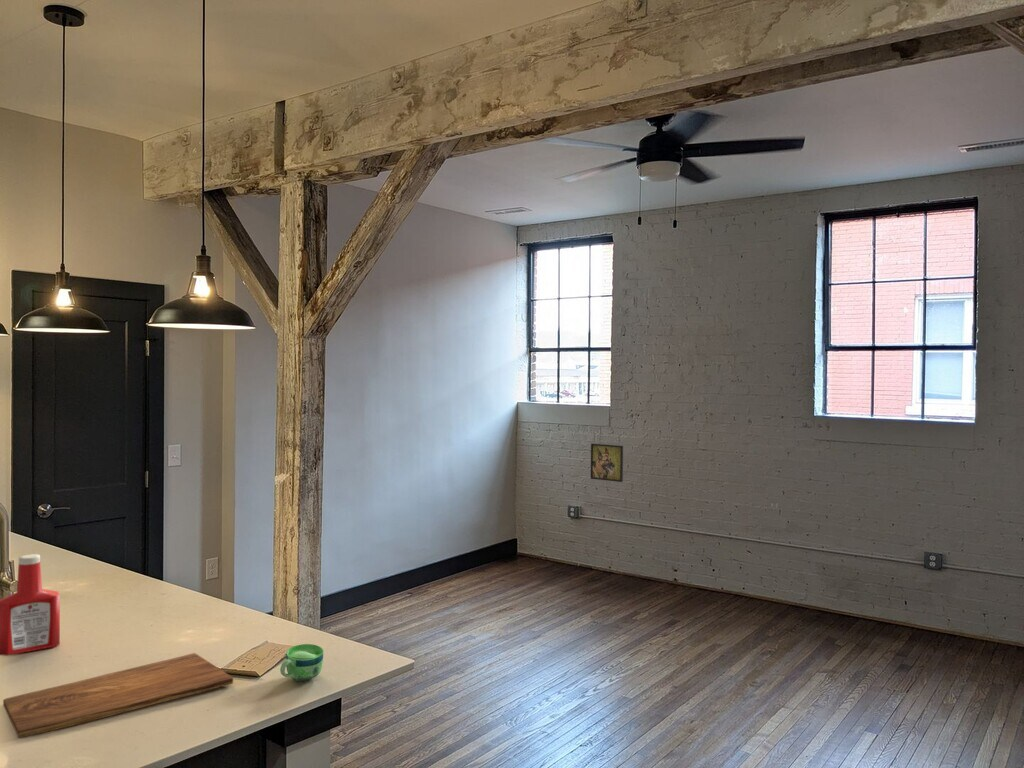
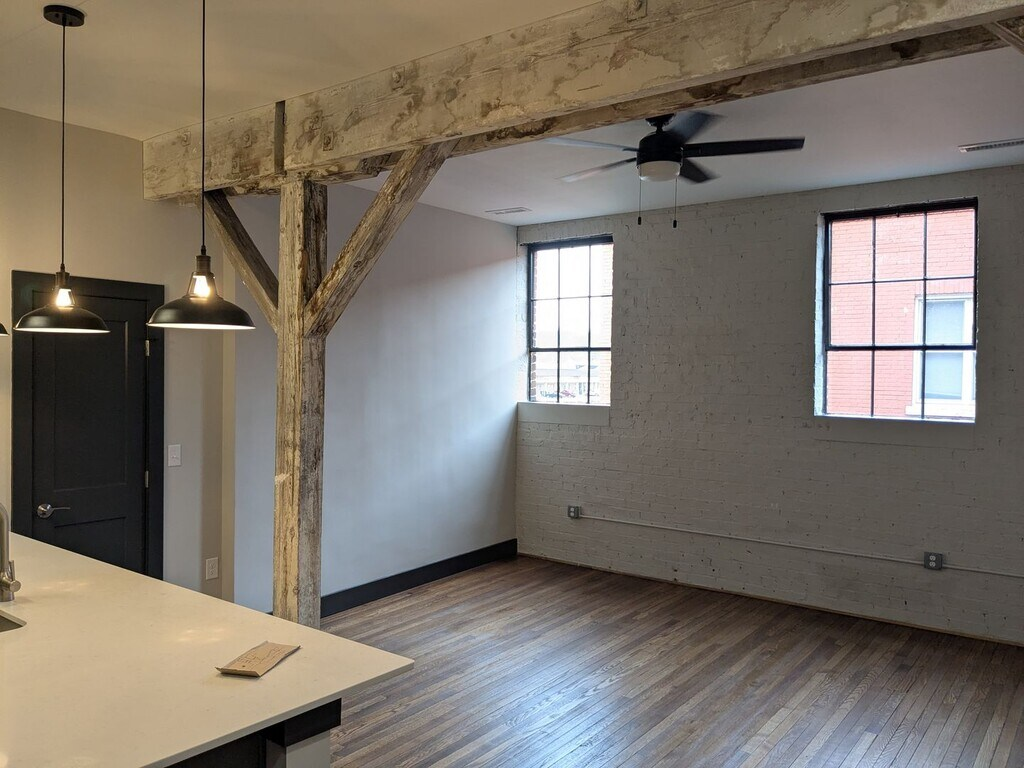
- cup [279,643,324,682]
- cutting board [2,652,234,739]
- soap bottle [0,553,61,657]
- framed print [590,442,624,483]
